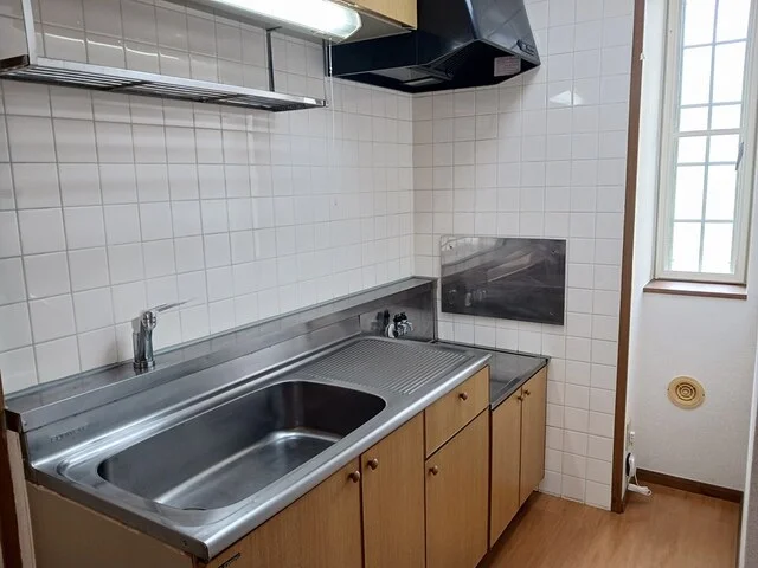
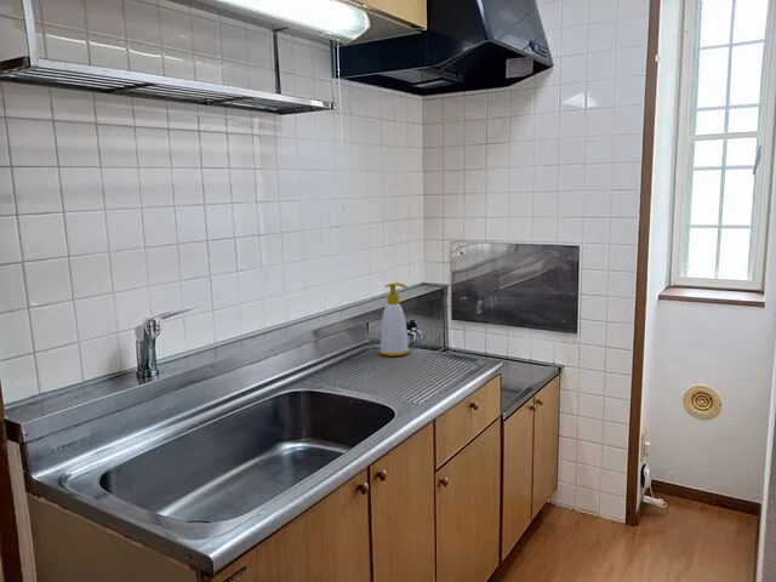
+ soap bottle [378,281,410,358]
